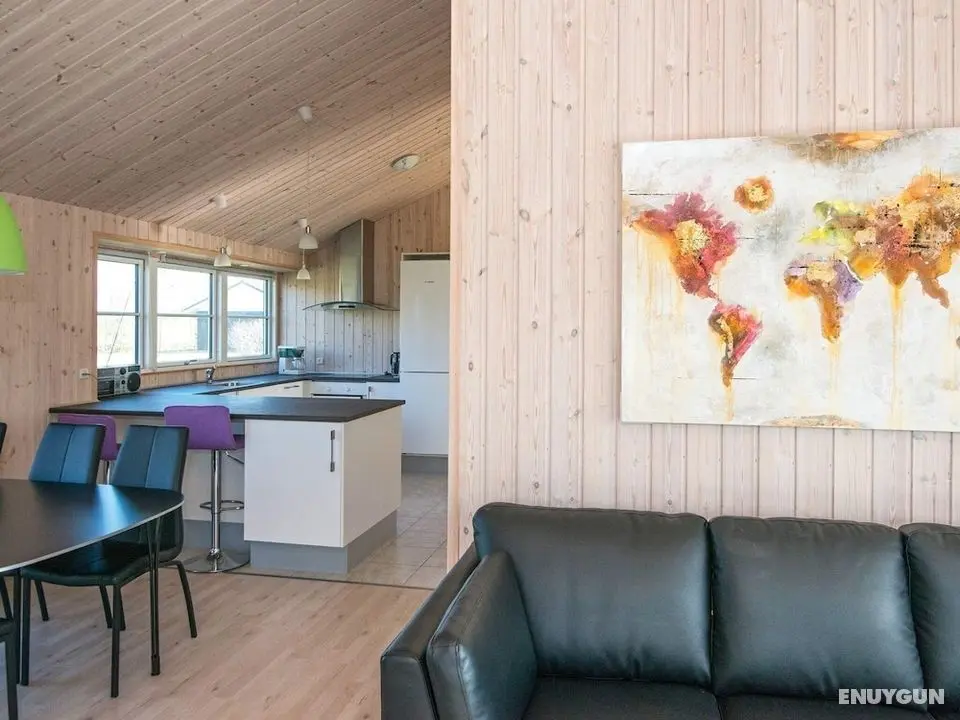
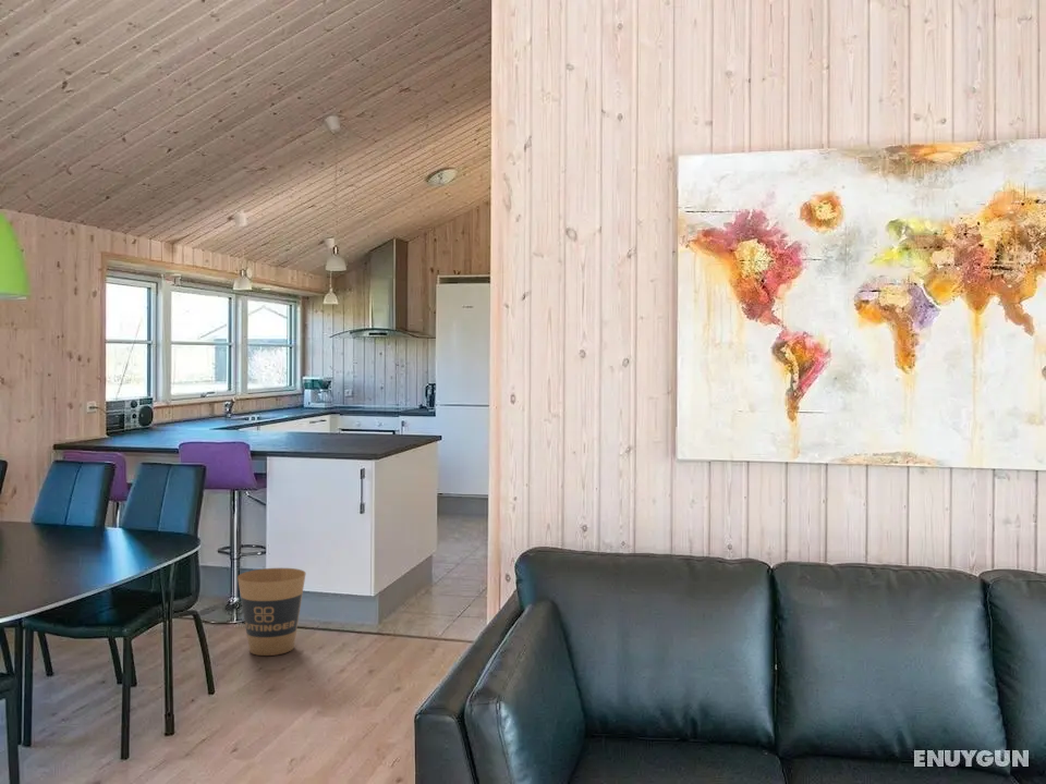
+ trash can [236,567,306,657]
